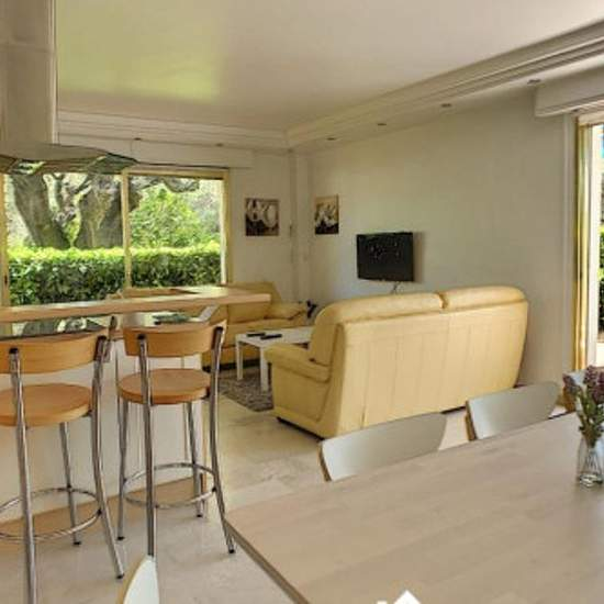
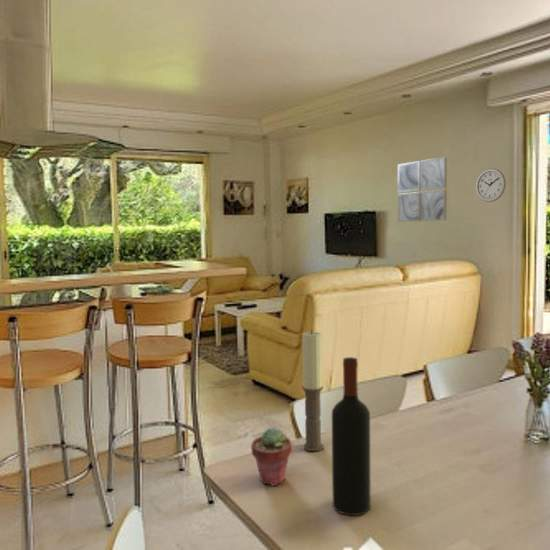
+ wall clock [475,167,507,203]
+ wine bottle [331,356,372,516]
+ candle [301,329,324,452]
+ potted succulent [250,426,293,487]
+ wall art [397,156,448,223]
